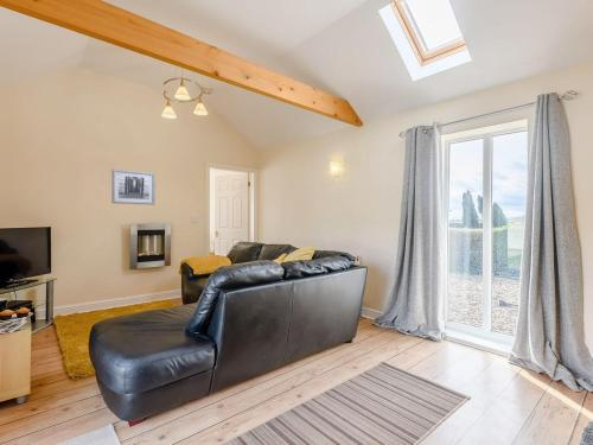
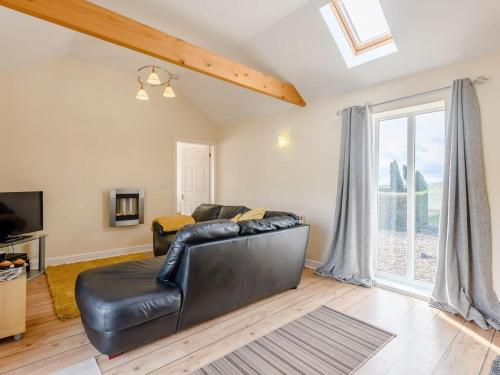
- wall art [110,169,157,206]
